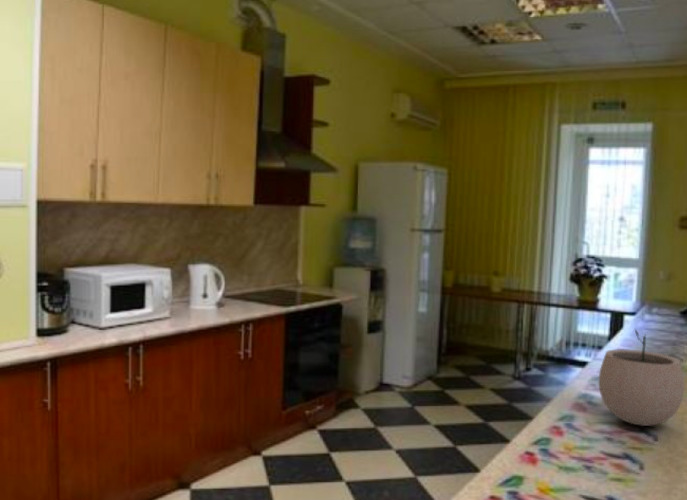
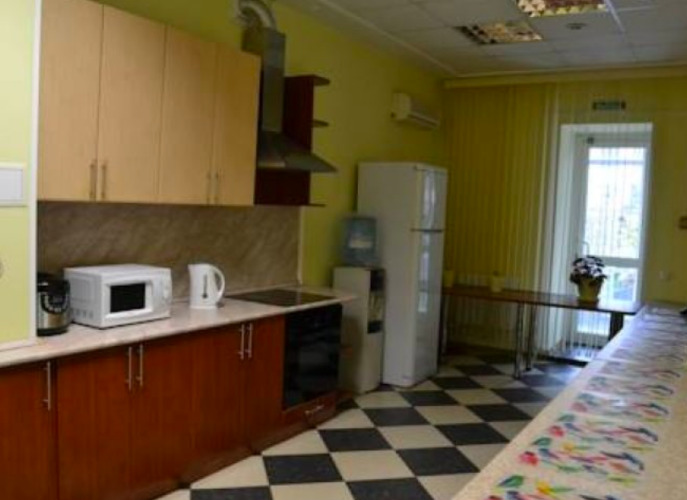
- plant pot [598,328,685,427]
